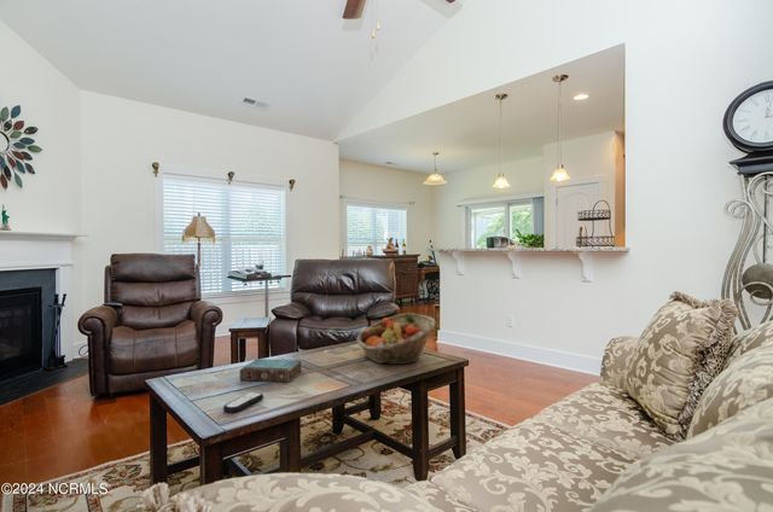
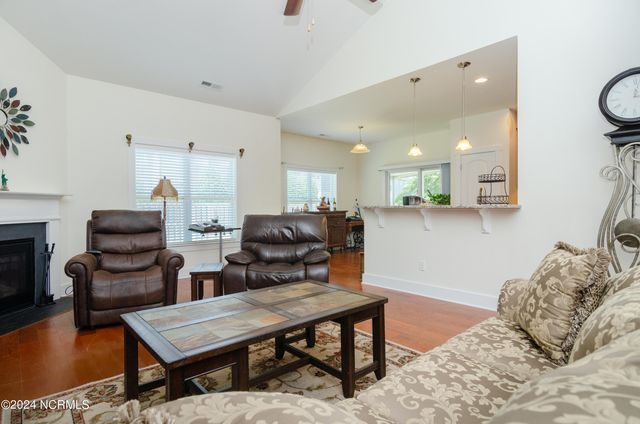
- book [239,357,303,383]
- remote control [222,391,265,414]
- fruit basket [355,313,437,366]
